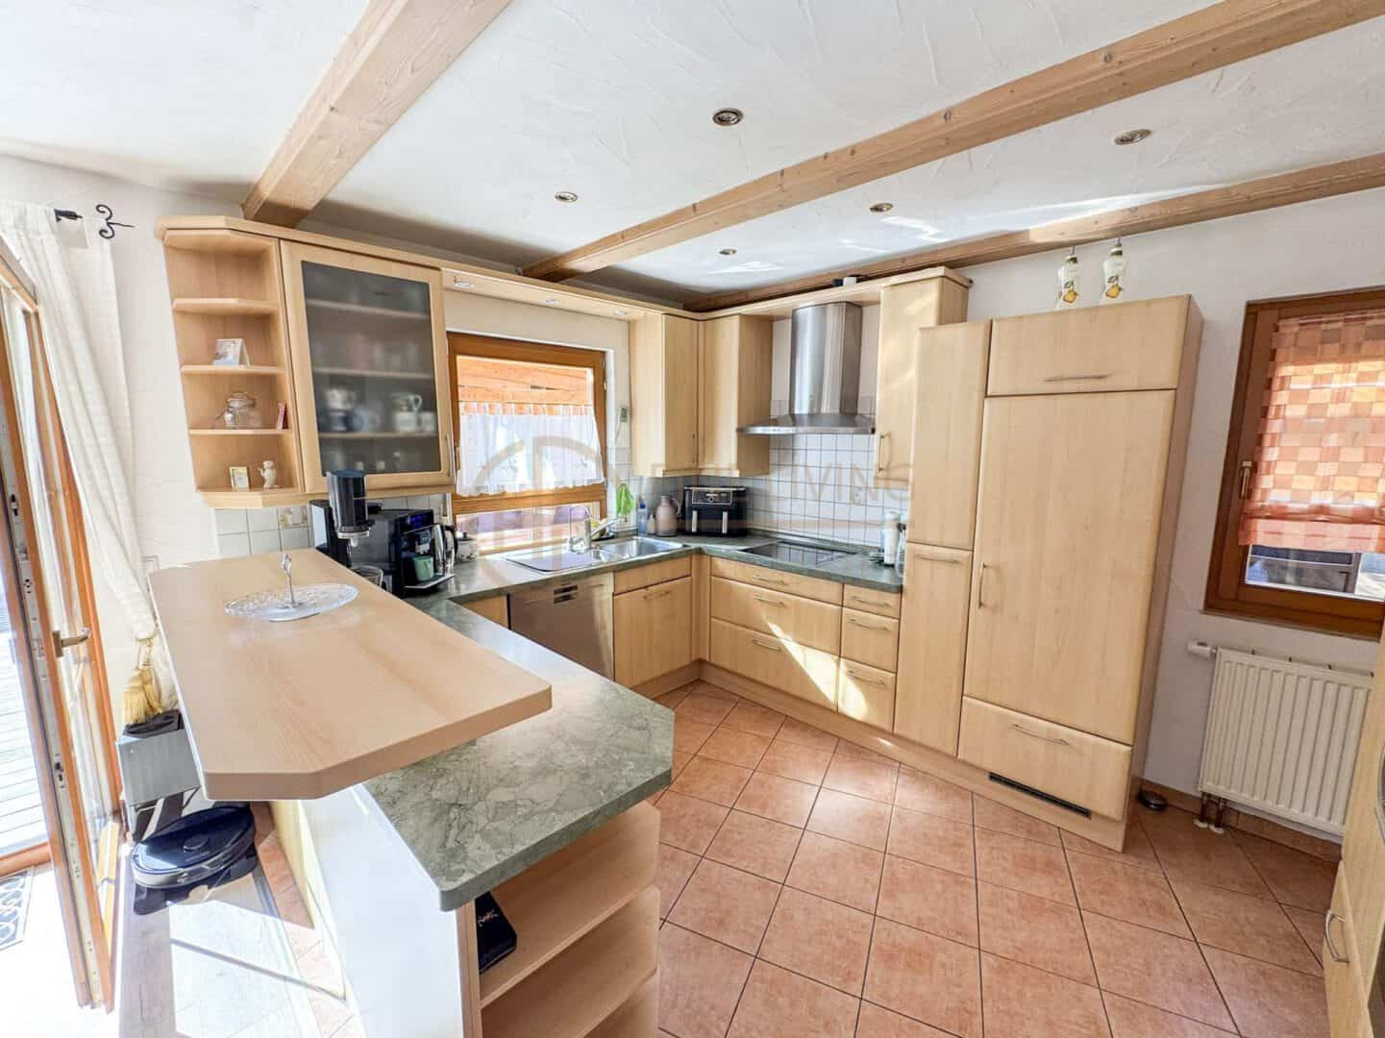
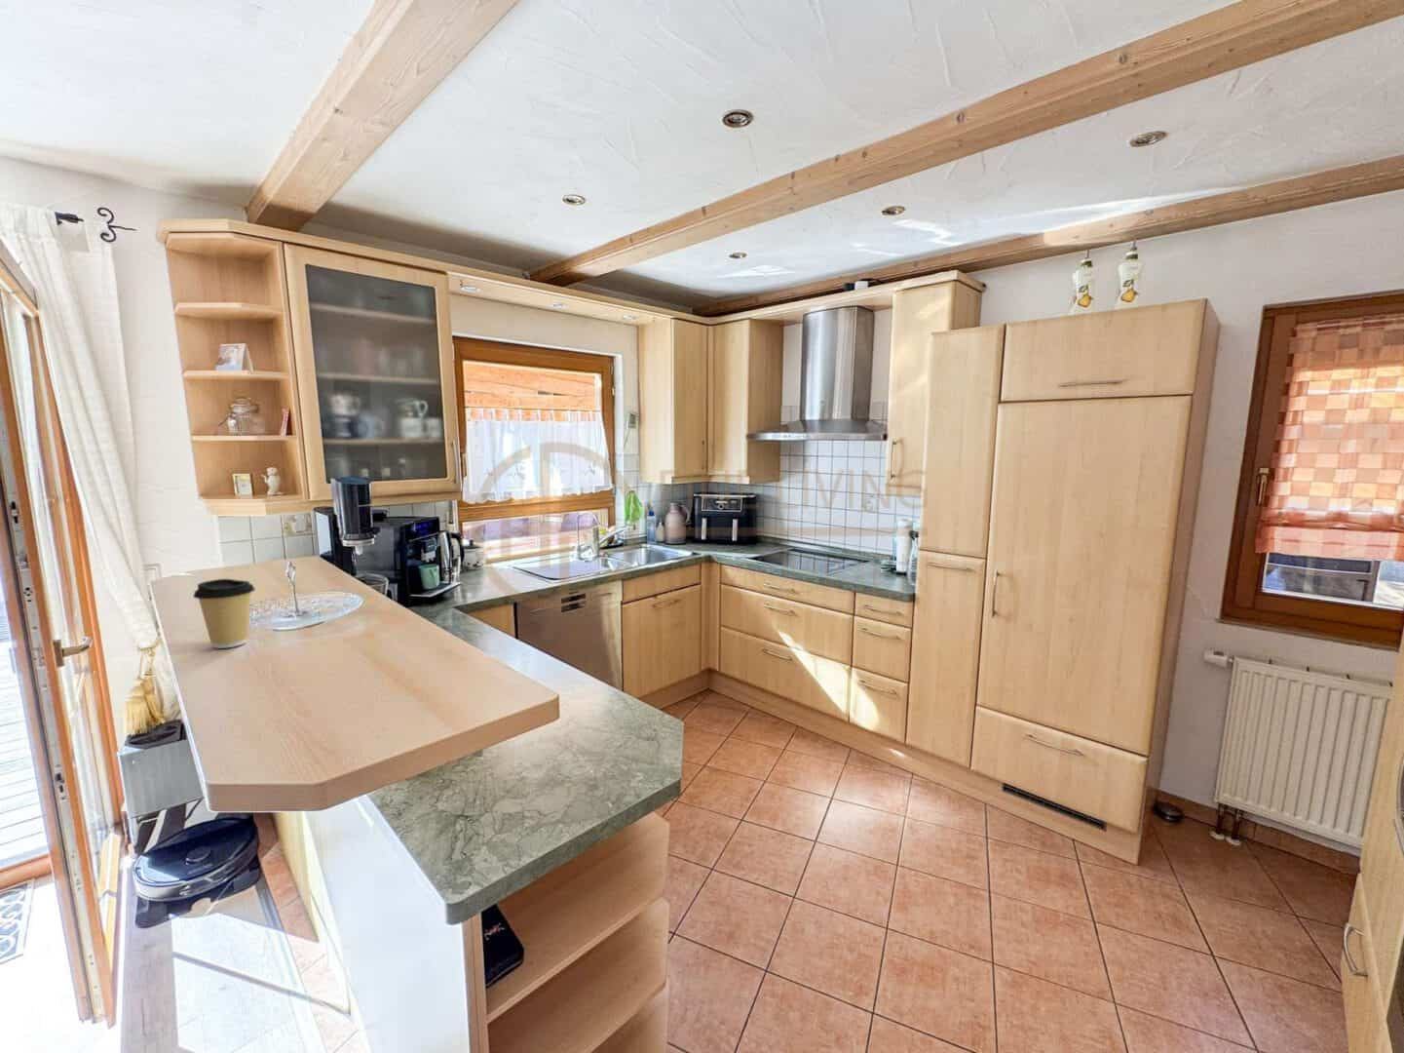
+ coffee cup [192,578,256,649]
